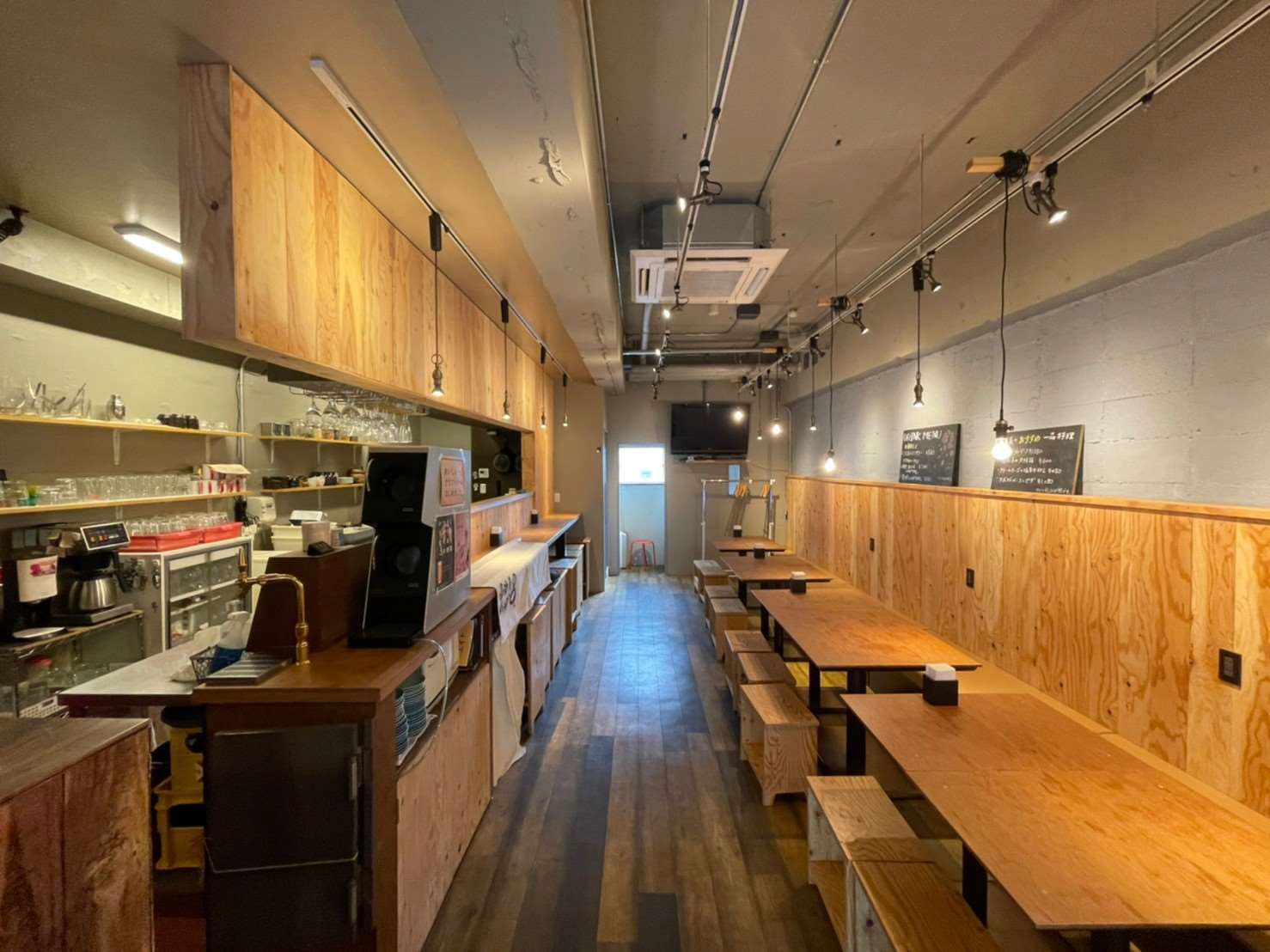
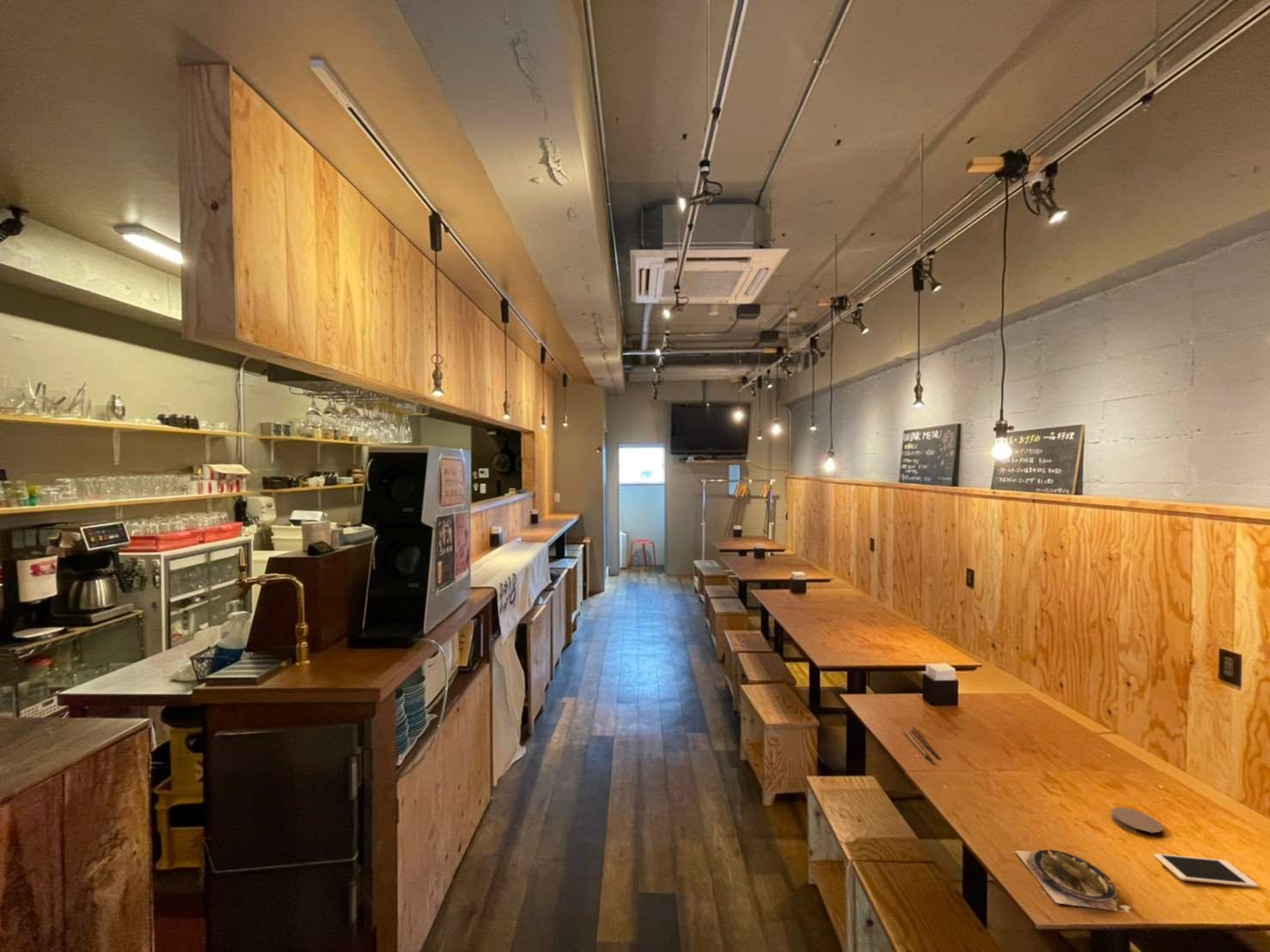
+ cell phone [1153,853,1260,888]
+ coaster [1111,806,1163,834]
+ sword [904,725,941,765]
+ plate [1013,849,1132,913]
